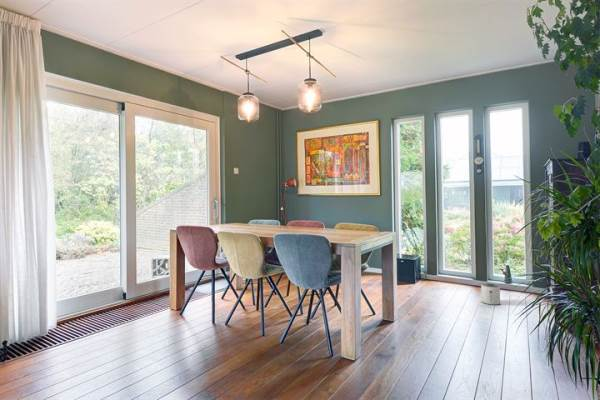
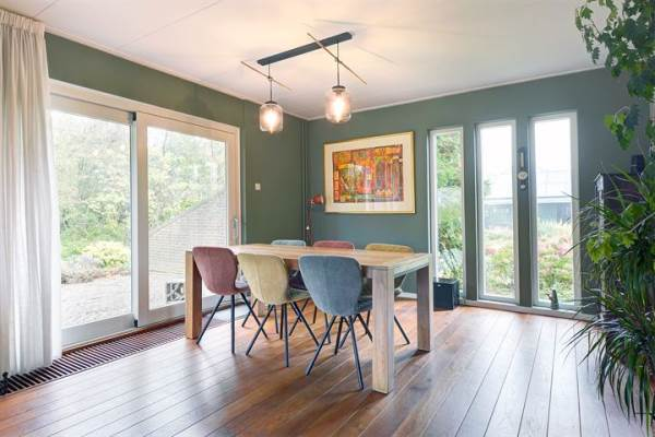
- humidifier [480,282,501,306]
